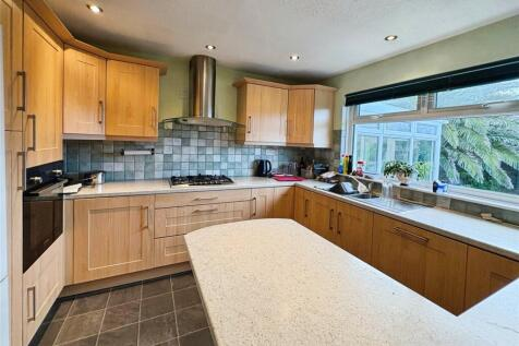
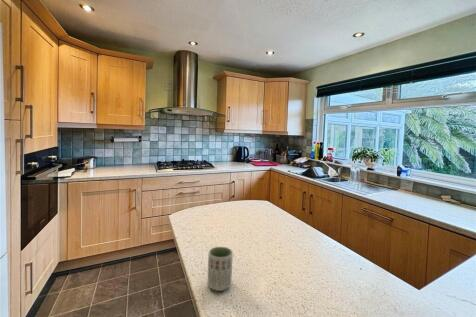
+ cup [207,246,234,292]
